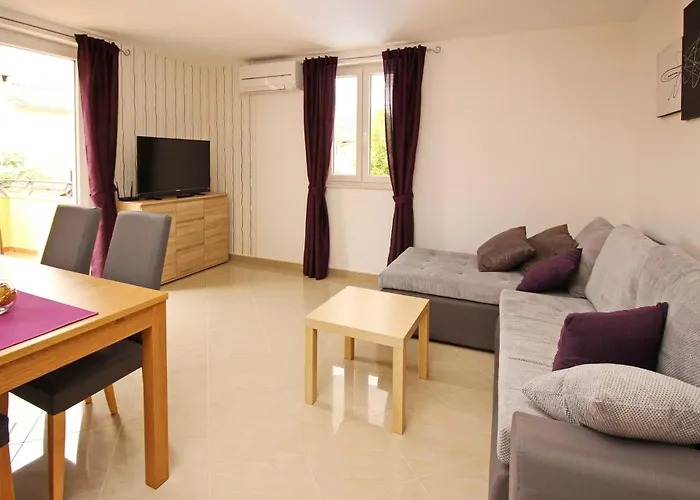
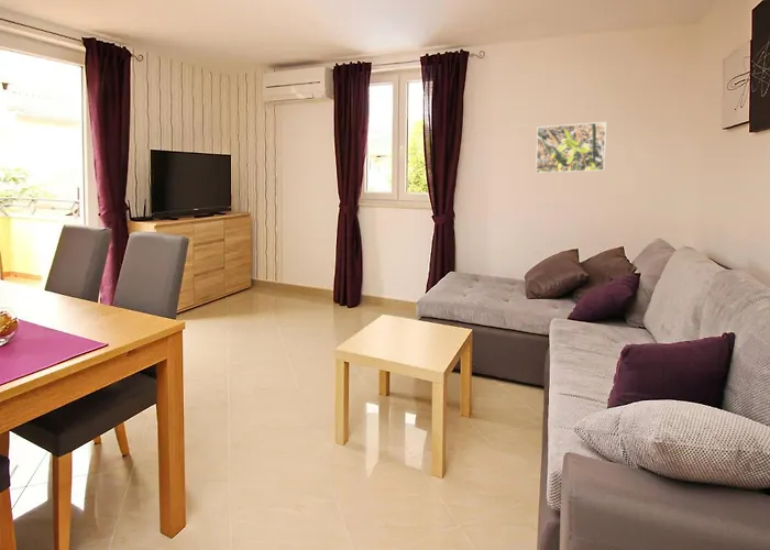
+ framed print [535,121,607,174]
